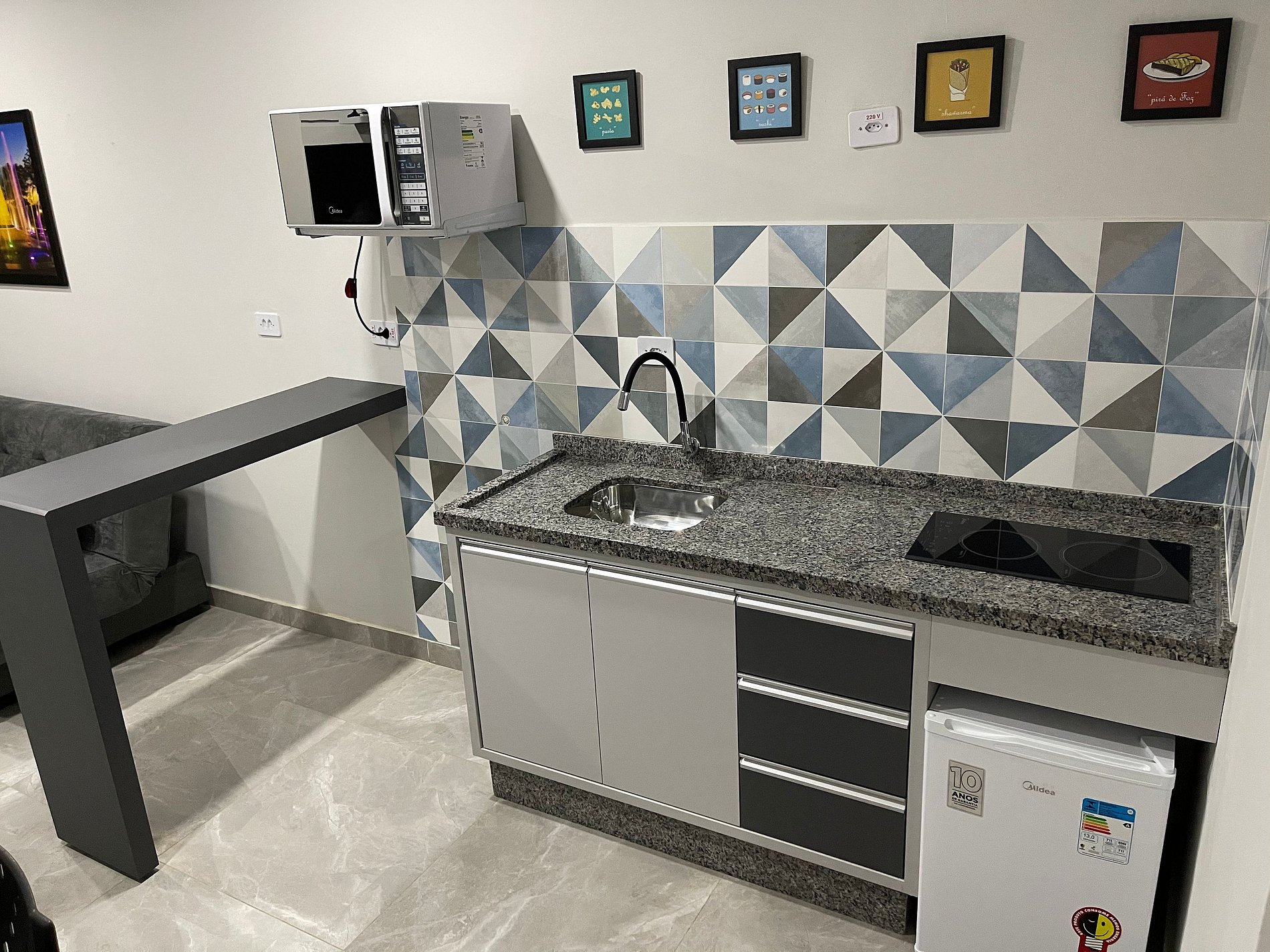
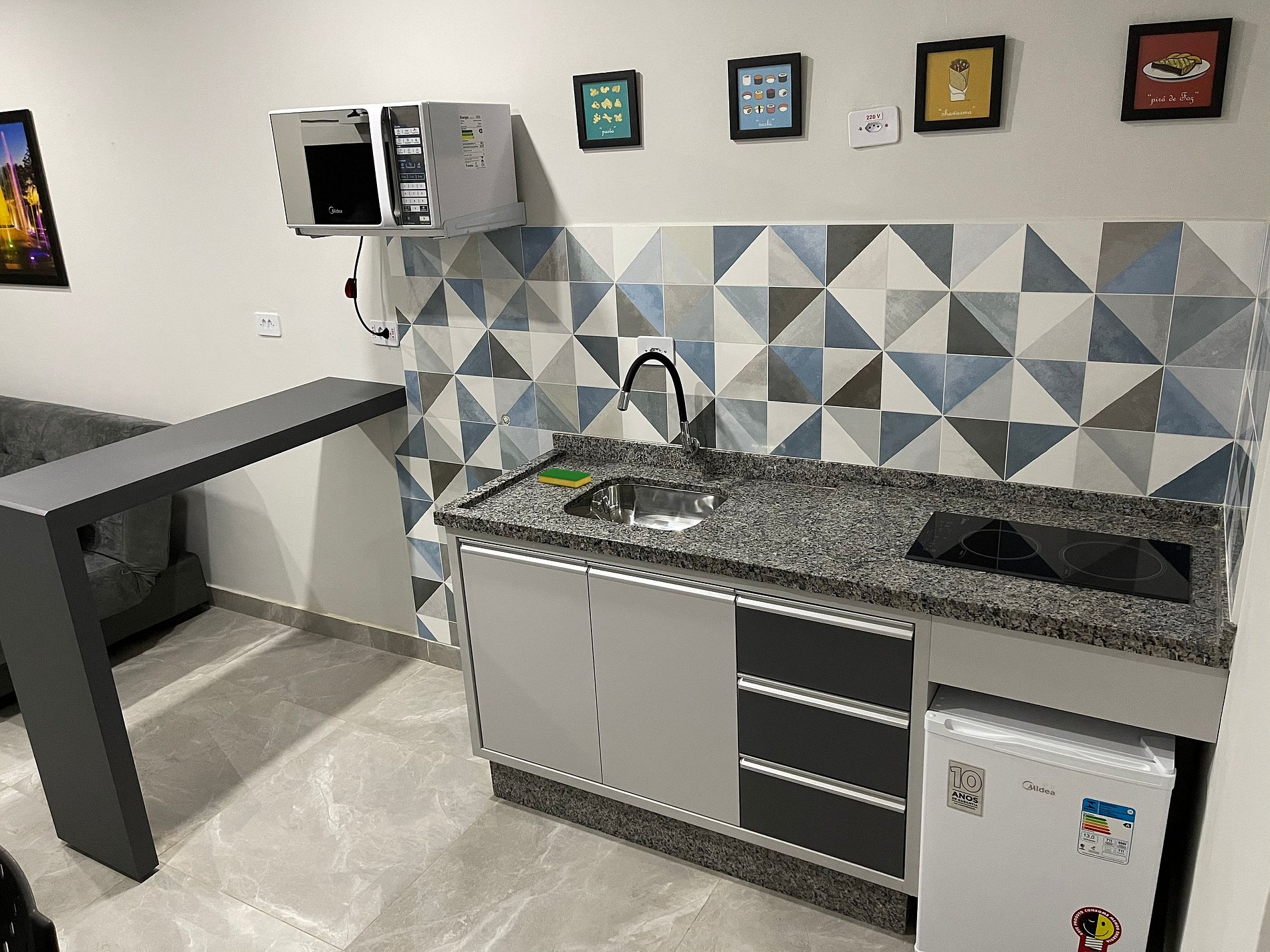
+ dish sponge [538,468,592,488]
